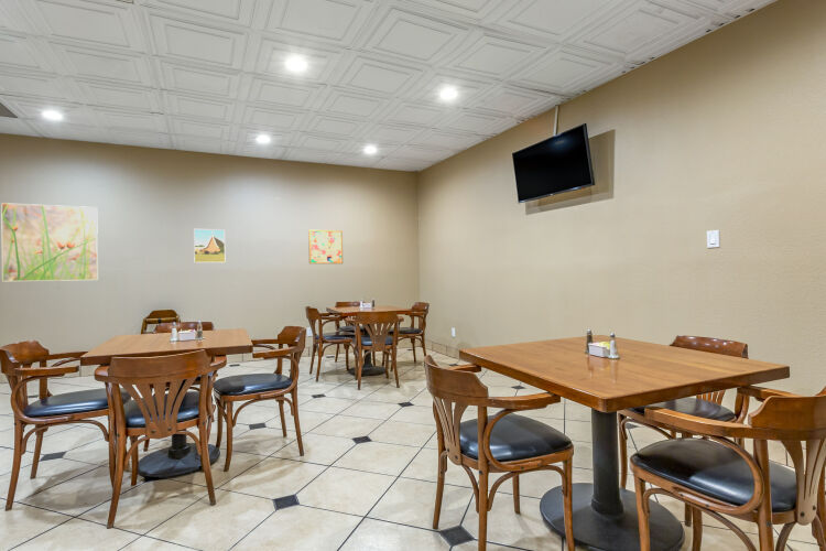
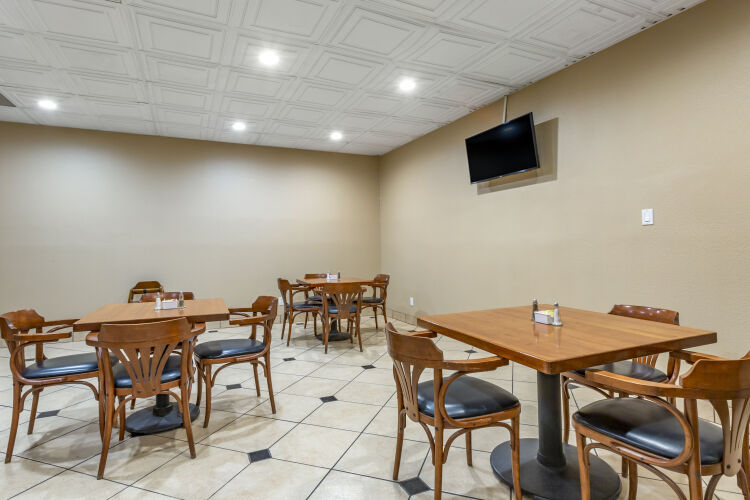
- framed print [193,228,226,263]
- wall art [307,229,344,264]
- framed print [0,202,99,282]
